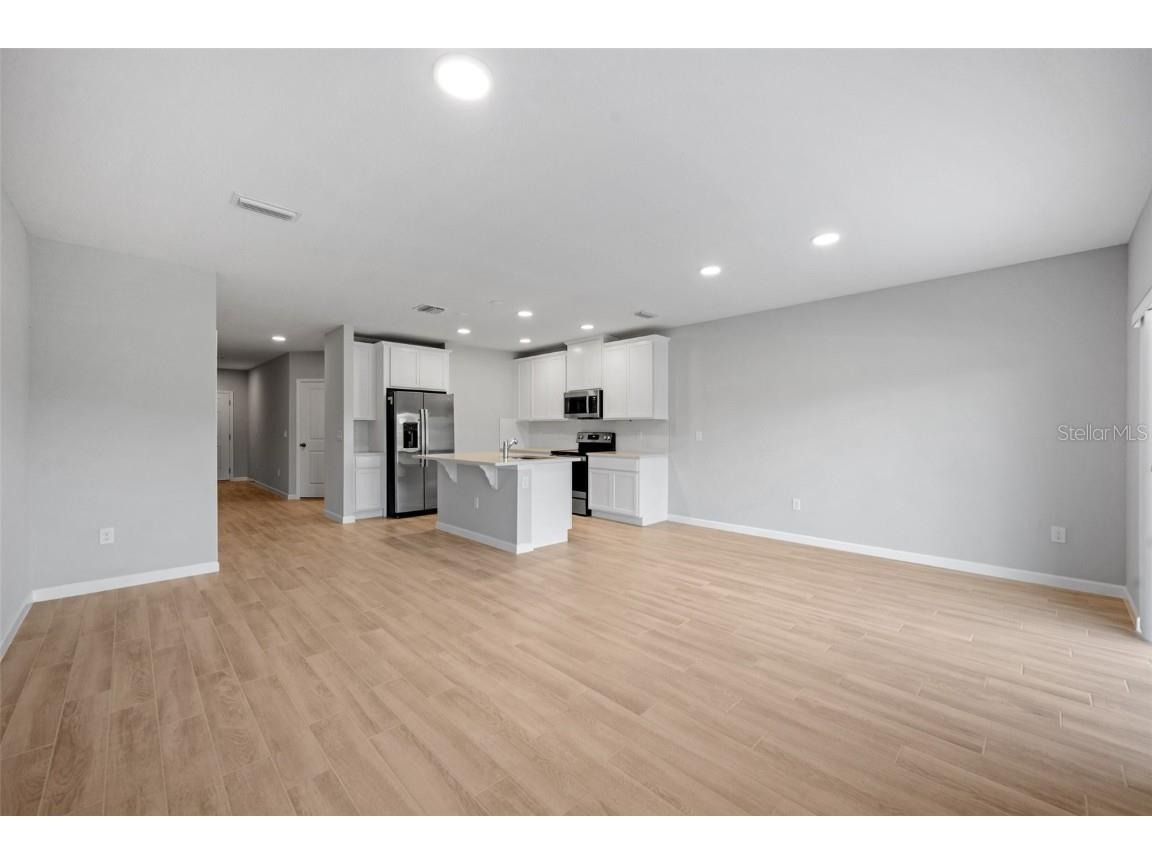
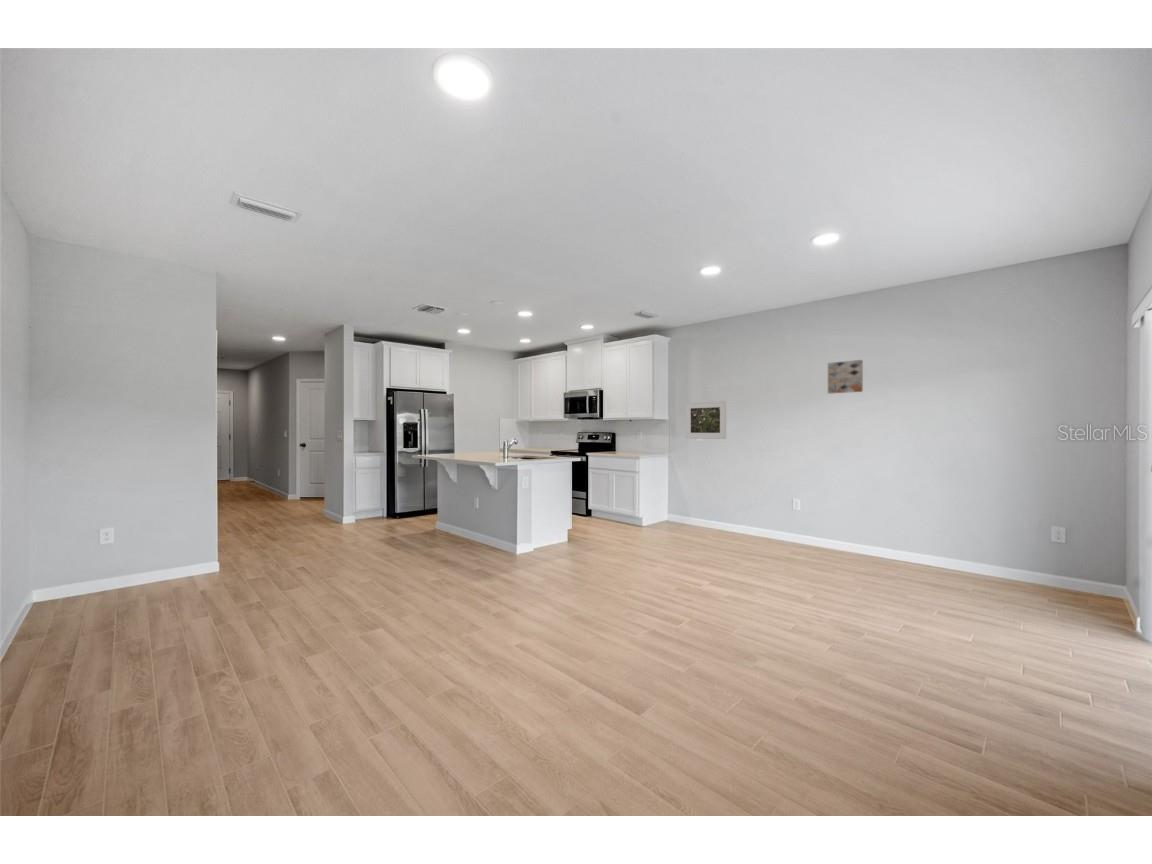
+ wall art [827,359,864,395]
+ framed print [685,400,727,440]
